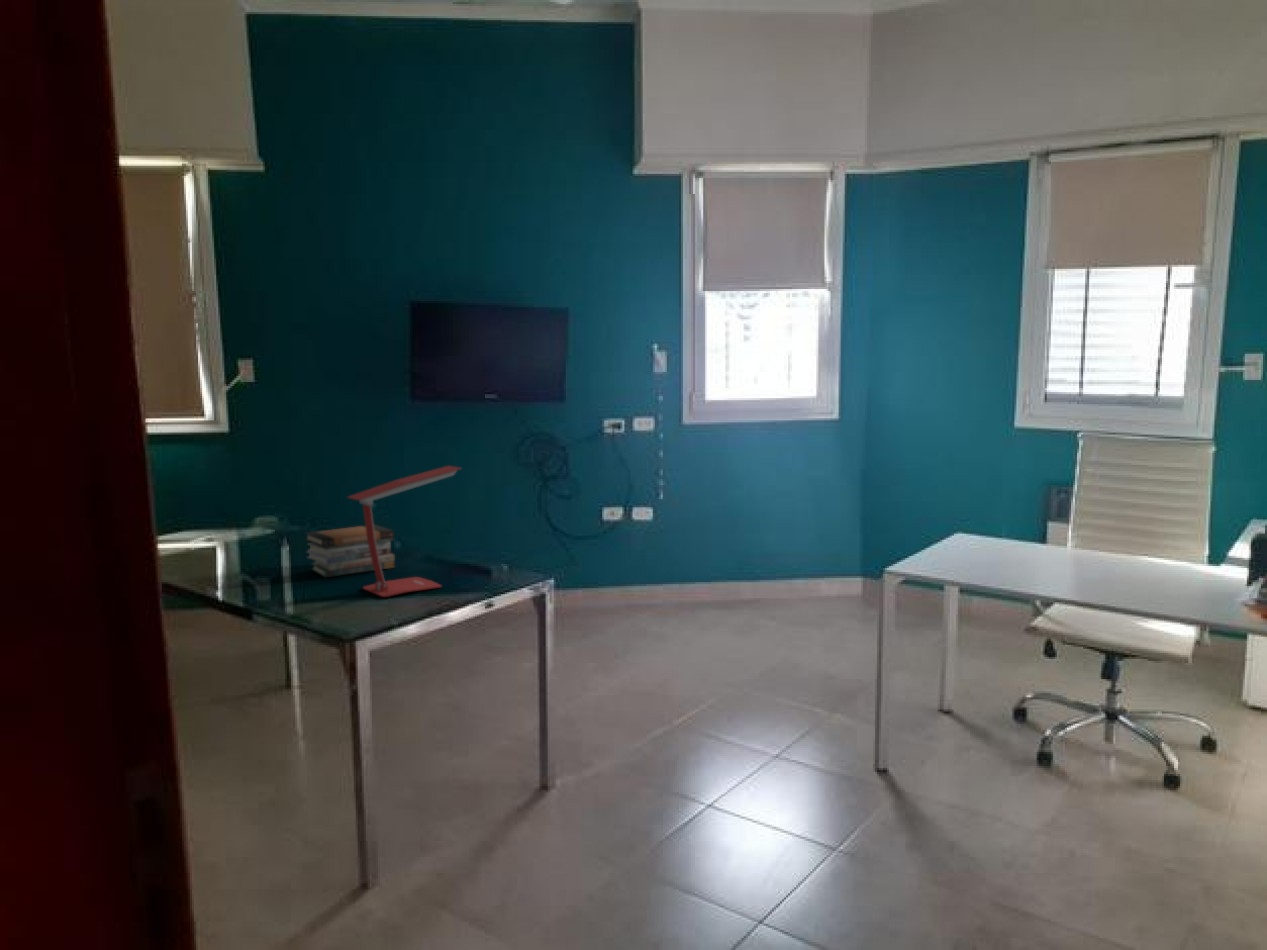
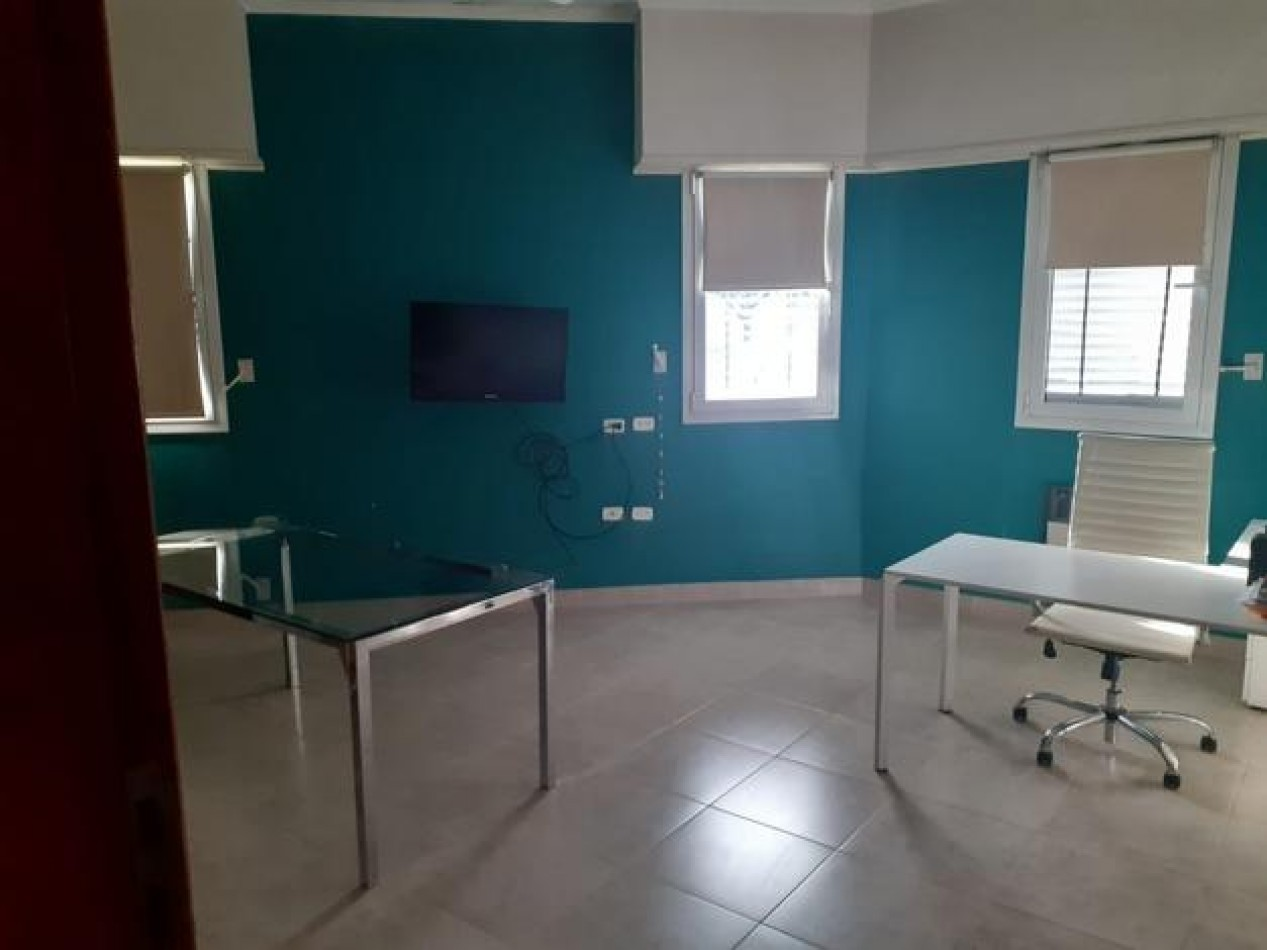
- desk lamp [346,465,462,598]
- book stack [304,523,396,578]
